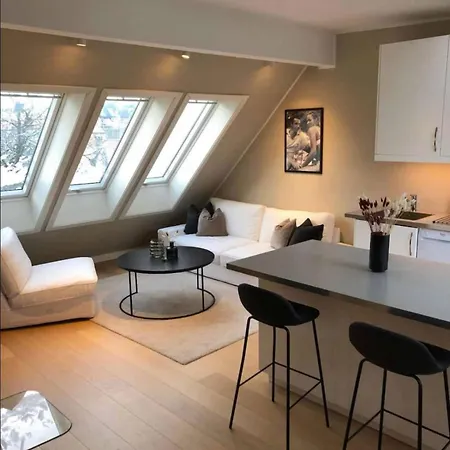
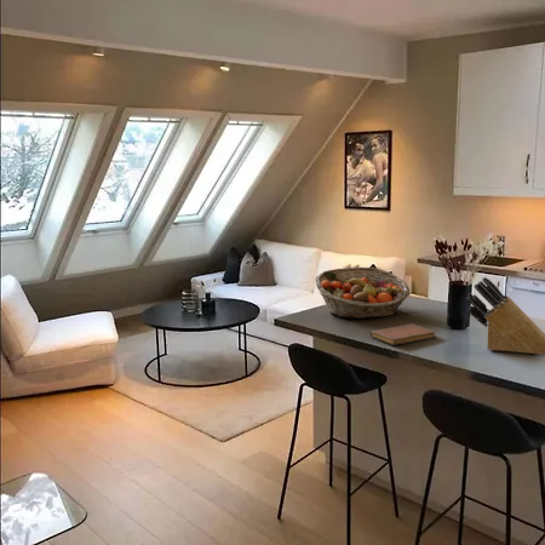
+ knife block [466,276,545,356]
+ fruit basket [314,266,411,320]
+ notebook [369,323,437,346]
